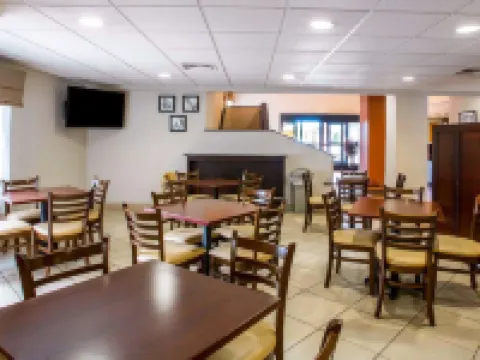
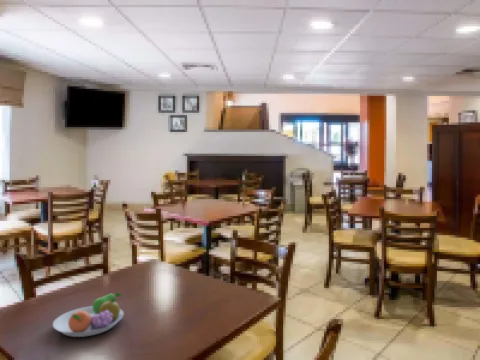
+ fruit bowl [52,292,125,338]
